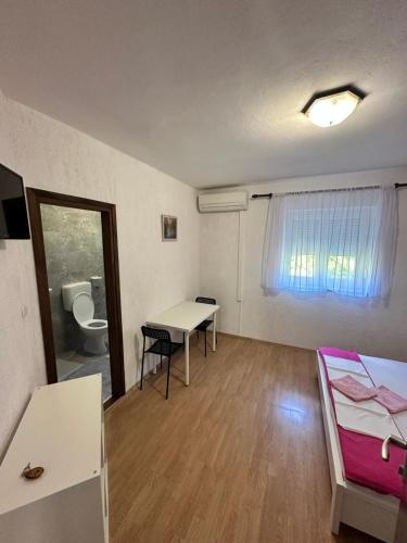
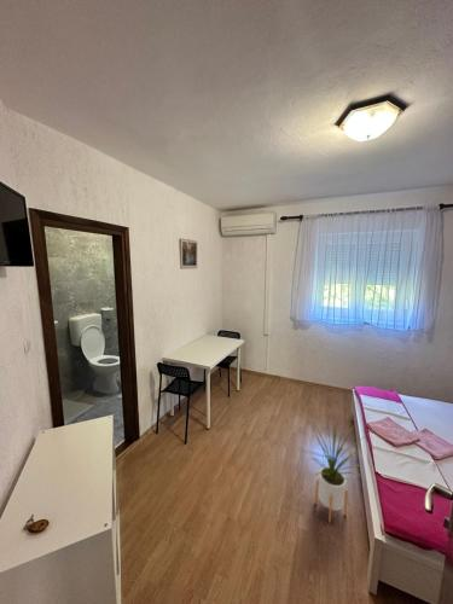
+ house plant [307,413,366,524]
